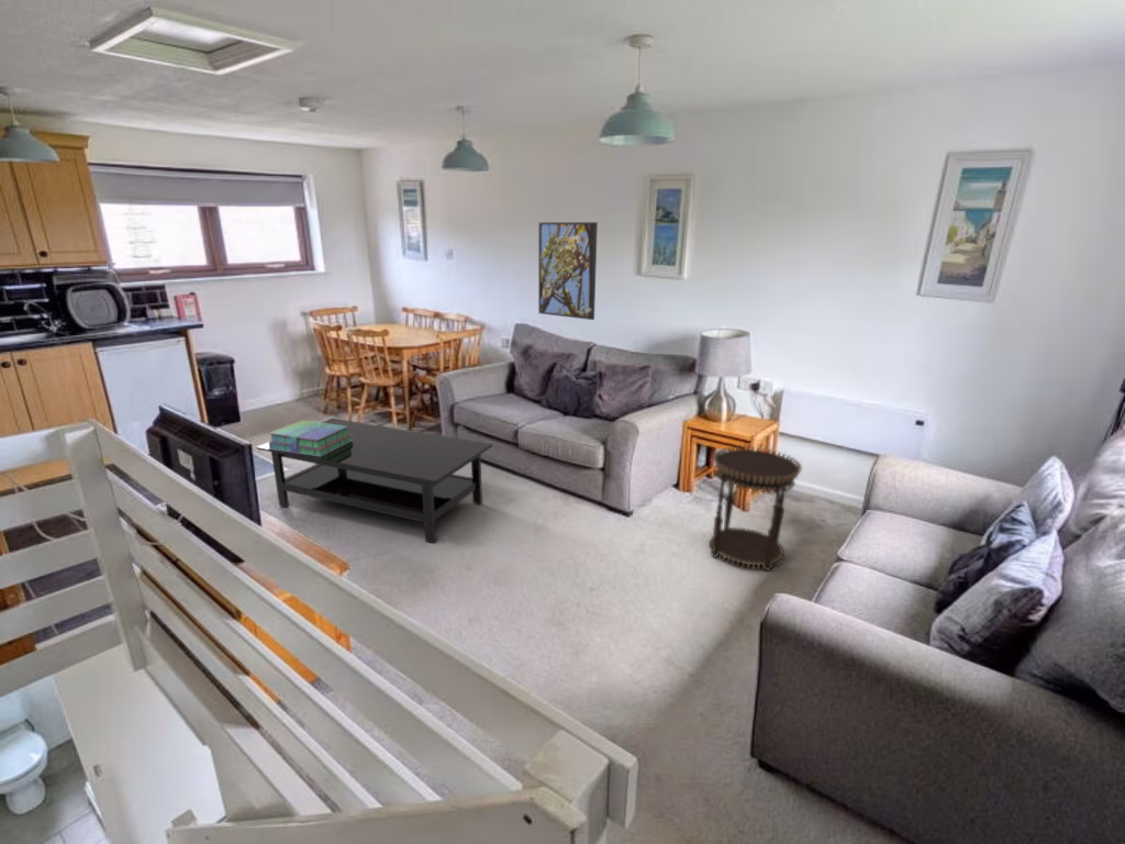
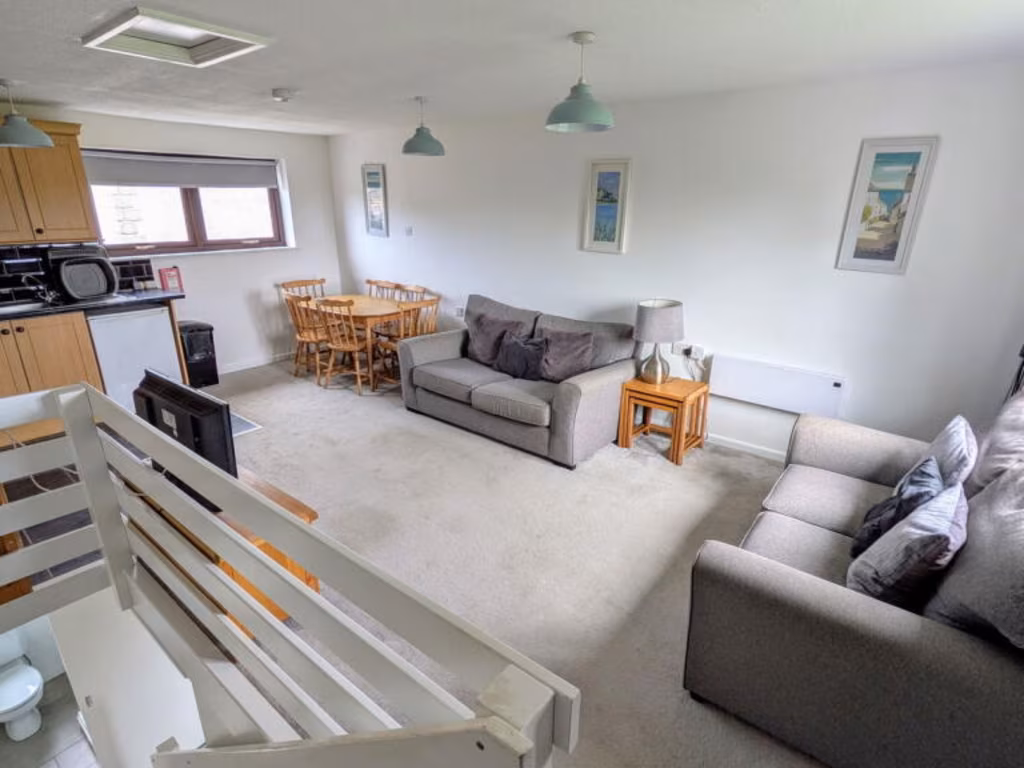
- side table [708,445,803,573]
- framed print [537,221,599,321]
- coffee table [256,418,493,544]
- stack of books [267,419,353,457]
